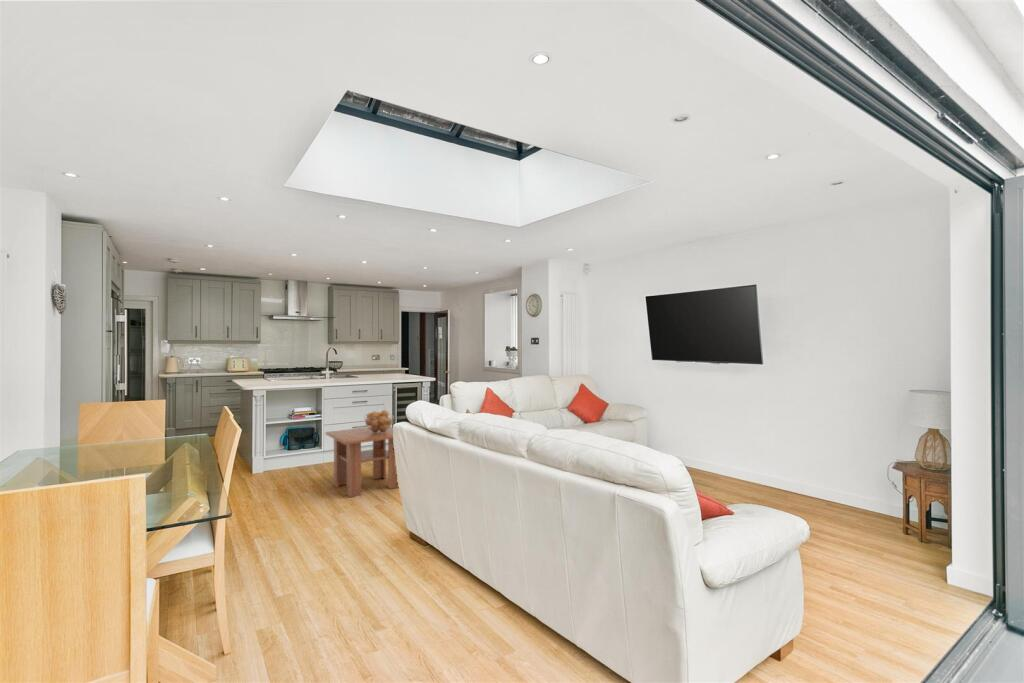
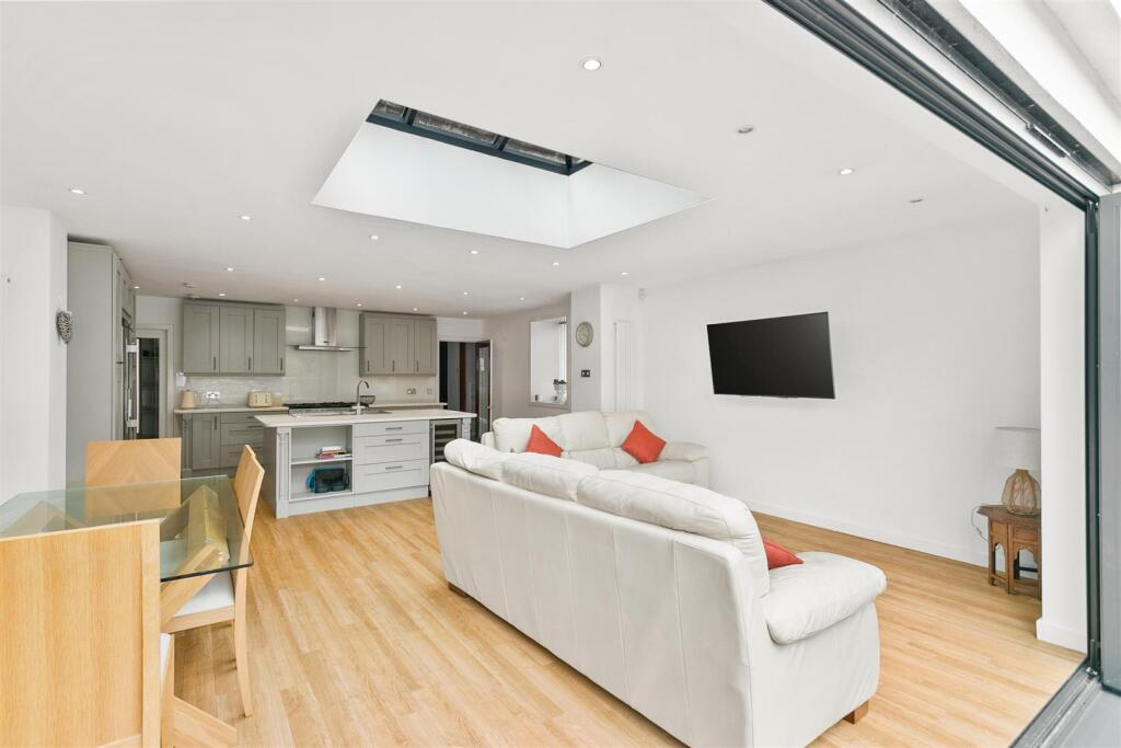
- fruit basket [363,409,395,433]
- coffee table [324,426,399,499]
